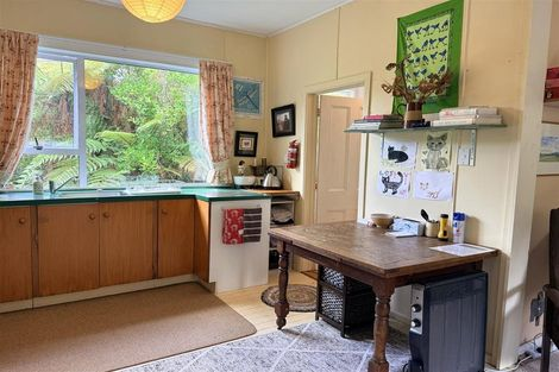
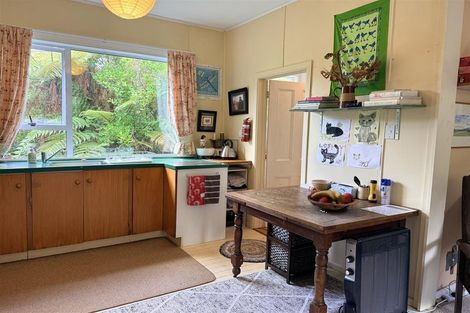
+ fruit basket [306,189,358,213]
